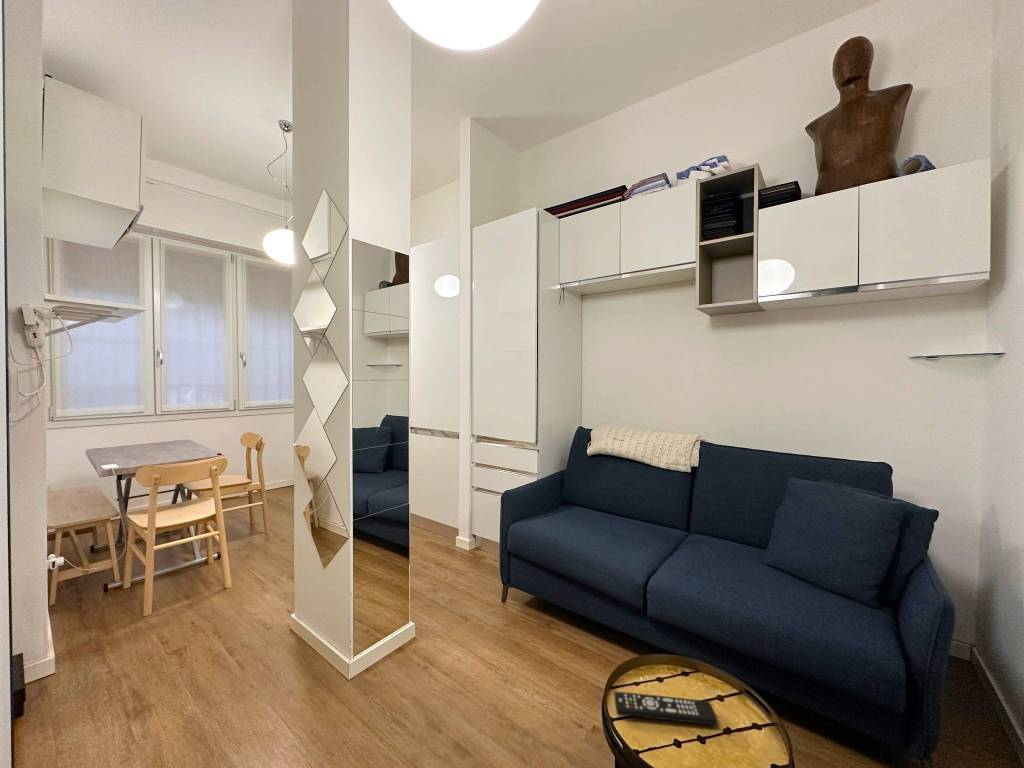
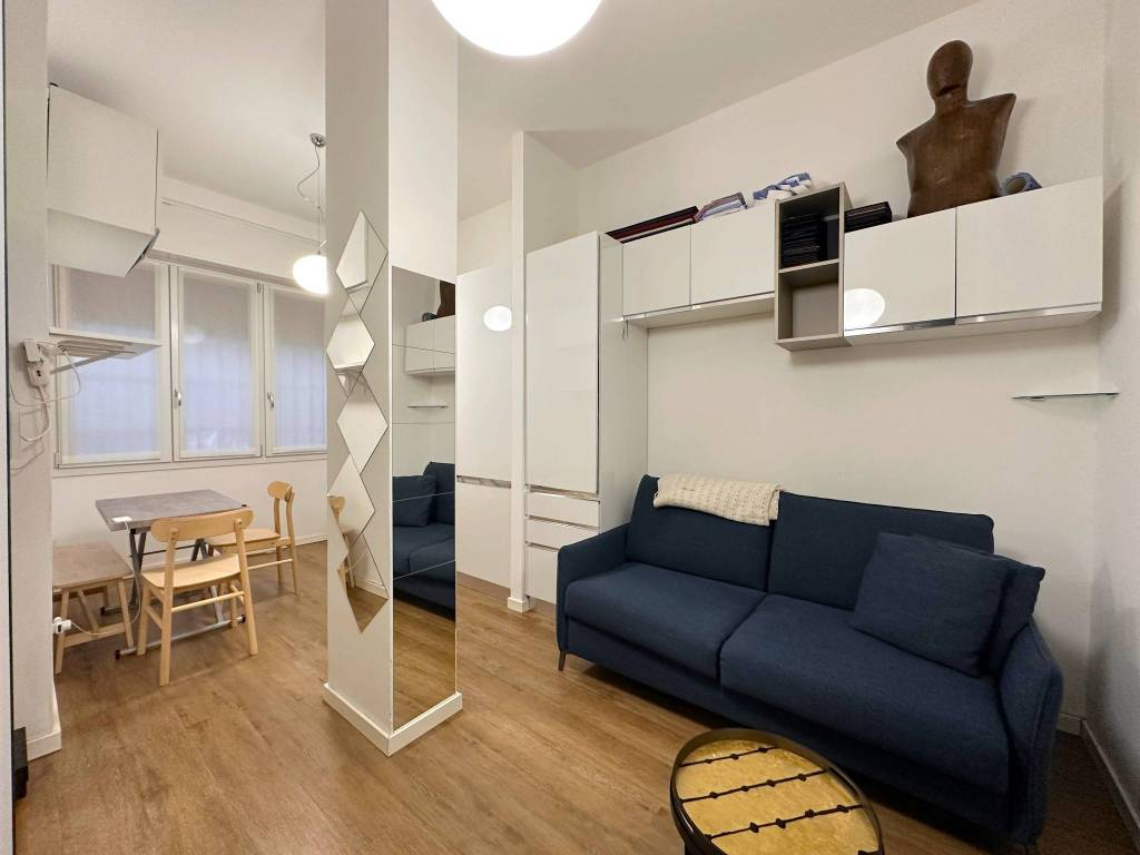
- remote control [613,691,718,726]
